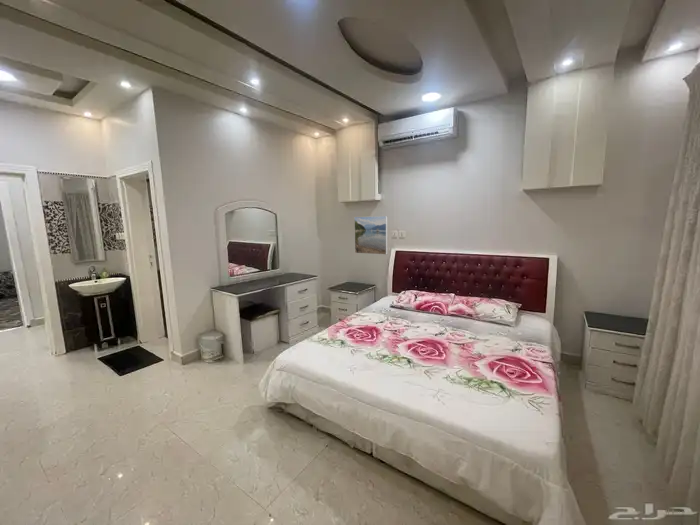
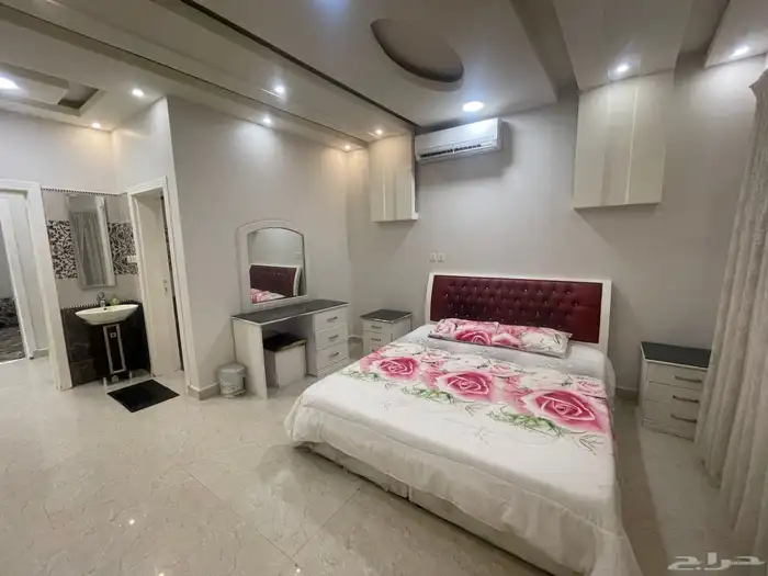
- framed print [353,215,388,256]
